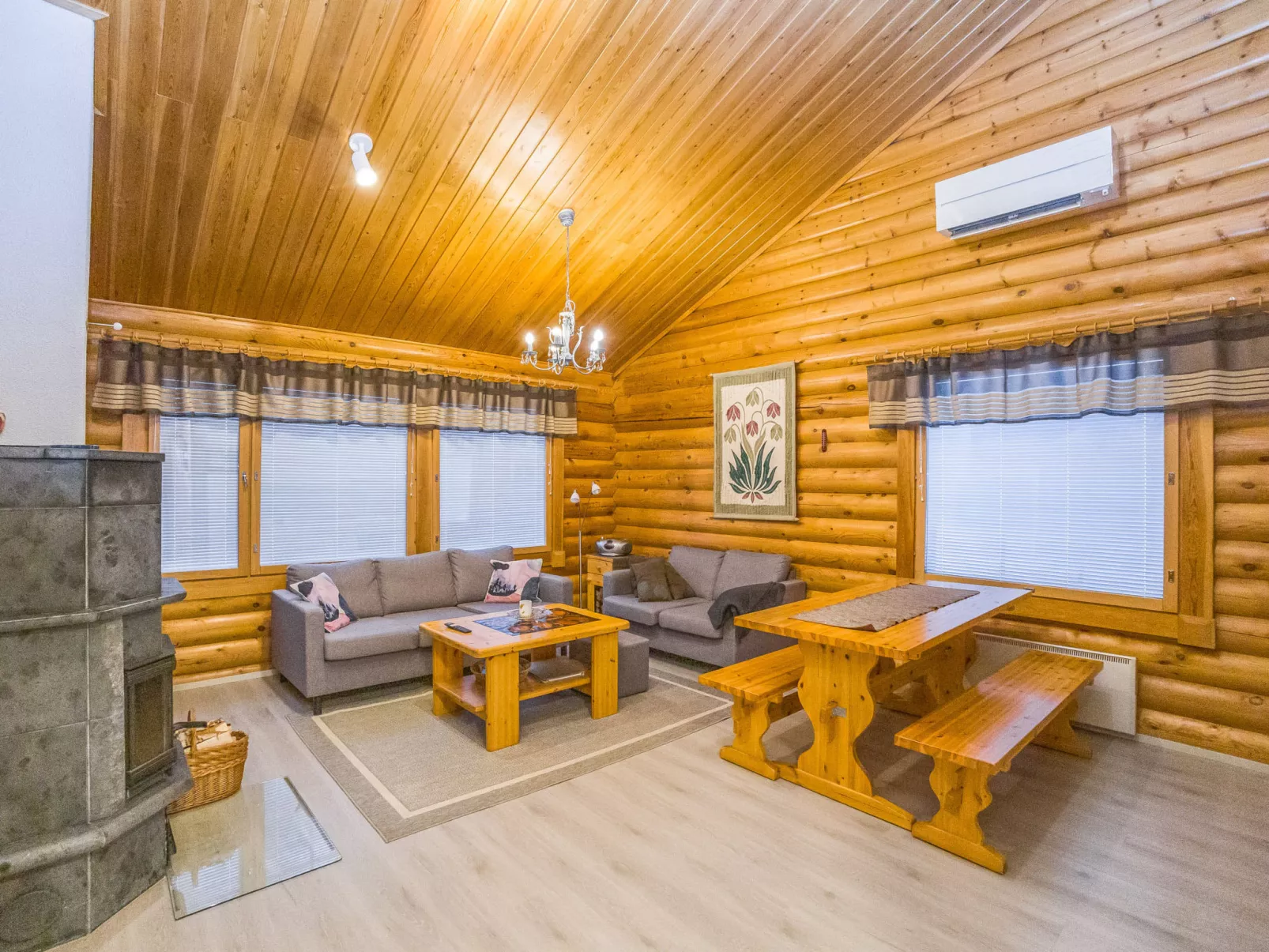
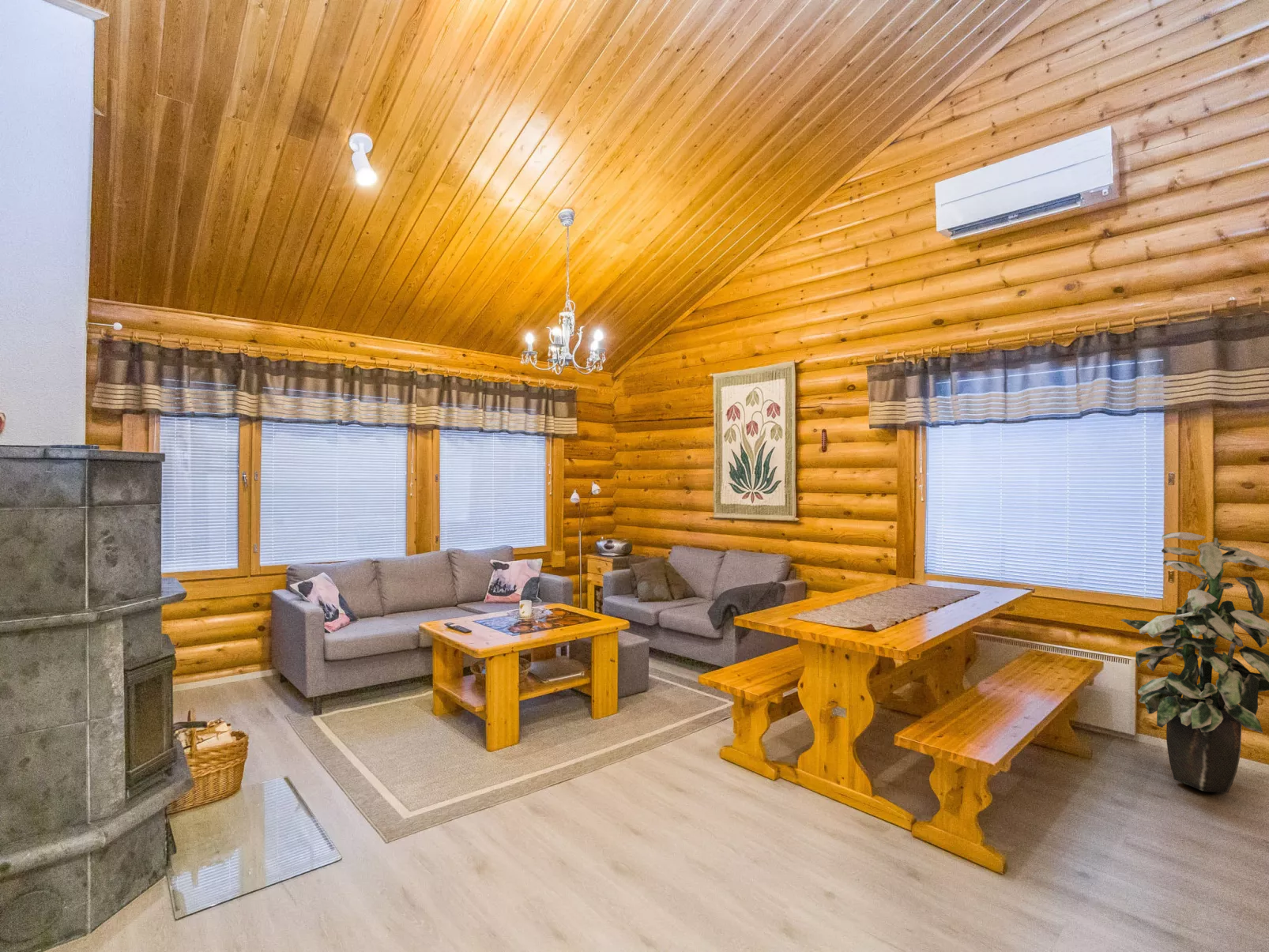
+ indoor plant [1120,532,1269,793]
